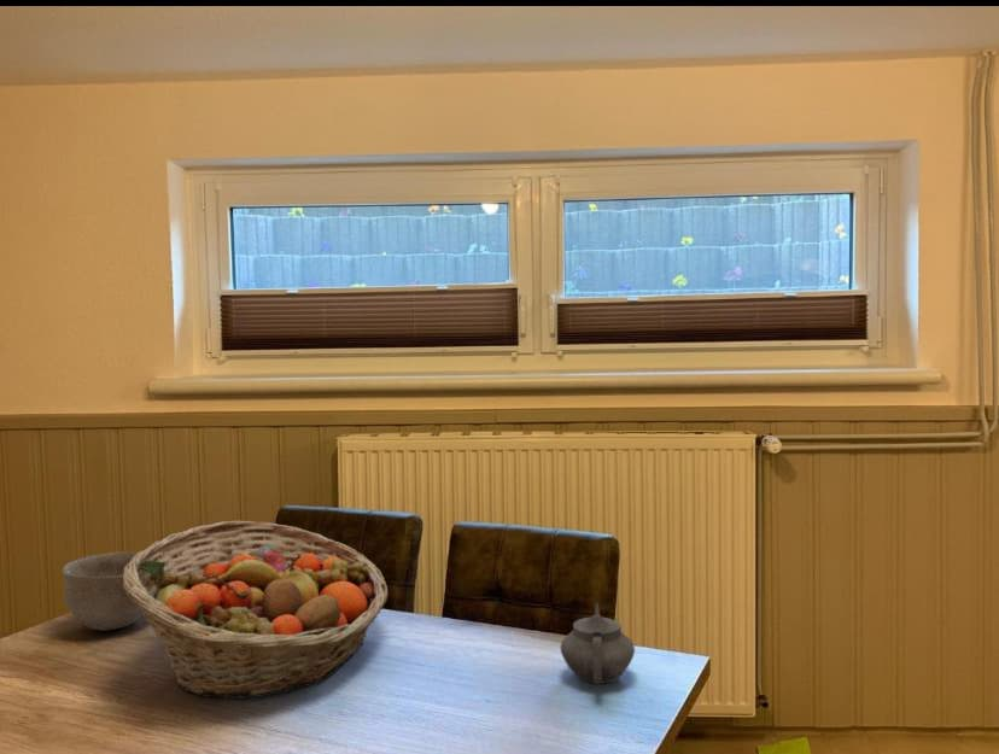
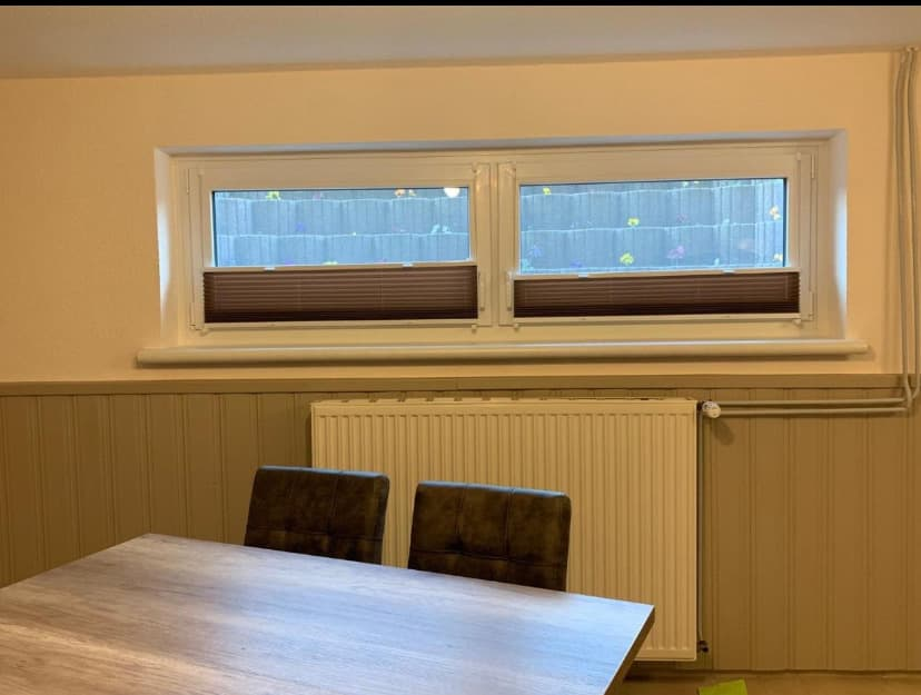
- bowl [60,550,145,632]
- teapot [560,601,636,685]
- fruit basket [123,520,390,700]
